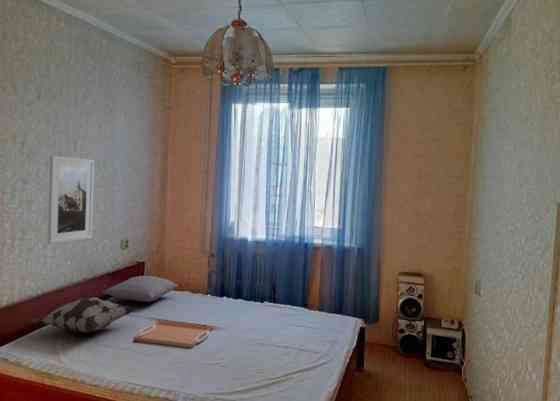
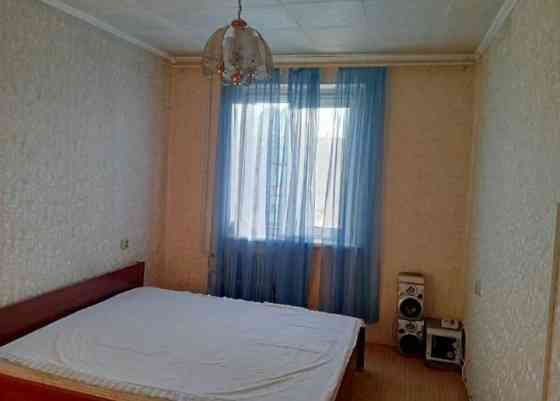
- decorative pillow [29,297,135,333]
- pillow [102,275,179,303]
- serving tray [133,319,213,349]
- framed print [46,155,95,245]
